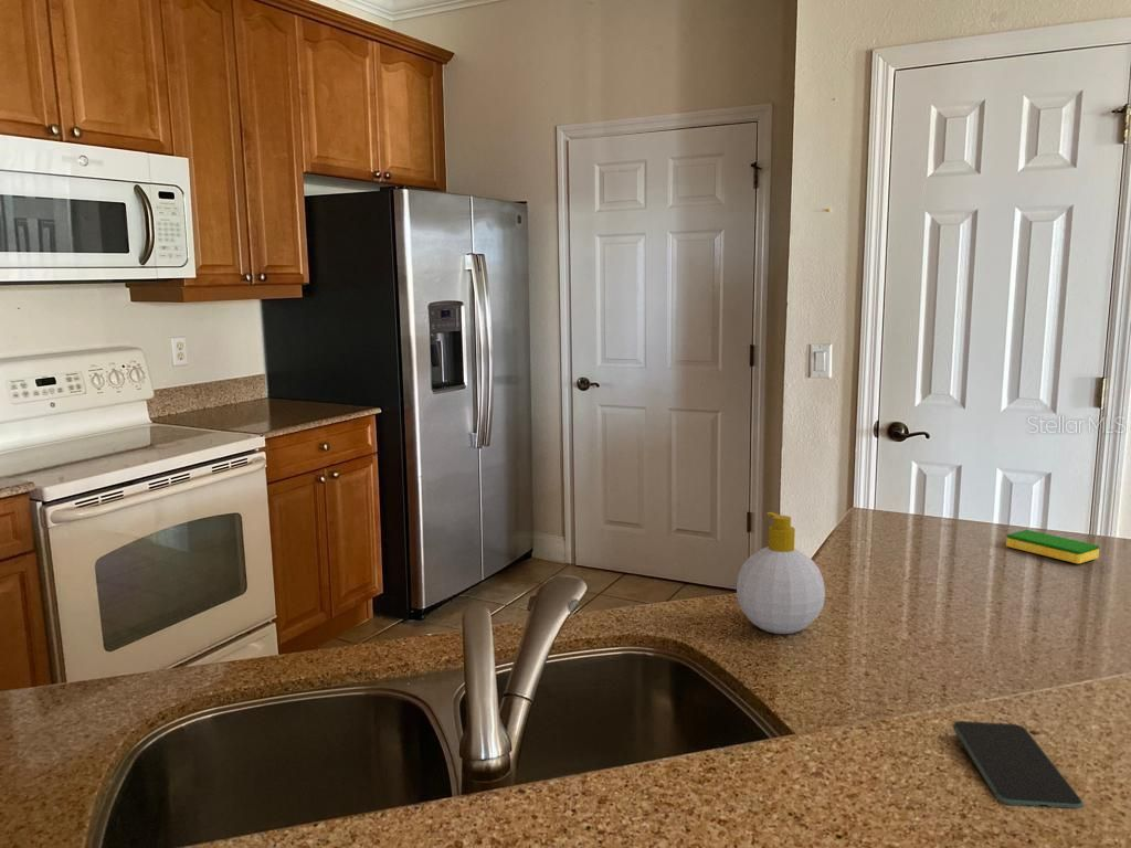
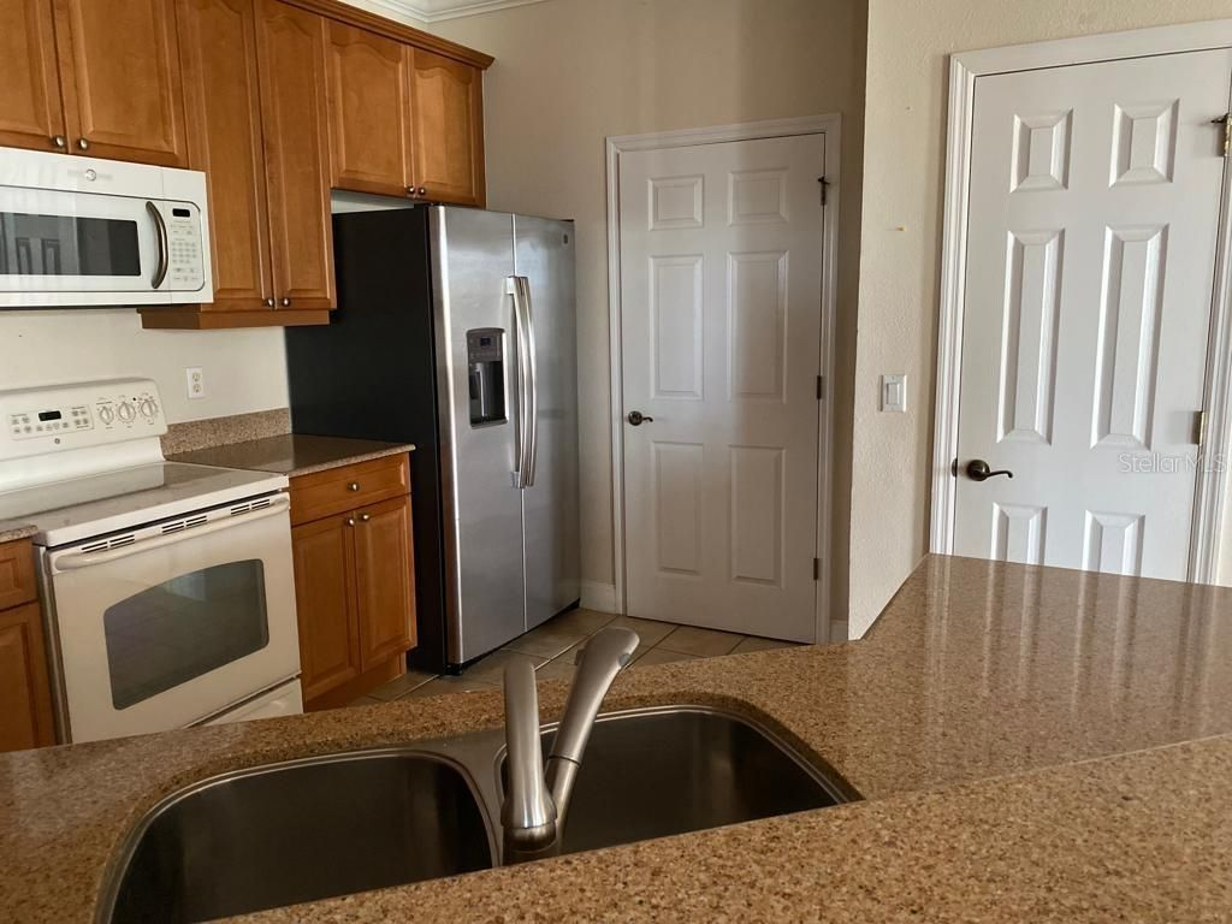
- smartphone [952,720,1085,809]
- dish sponge [1005,529,1100,564]
- soap bottle [736,511,826,635]
